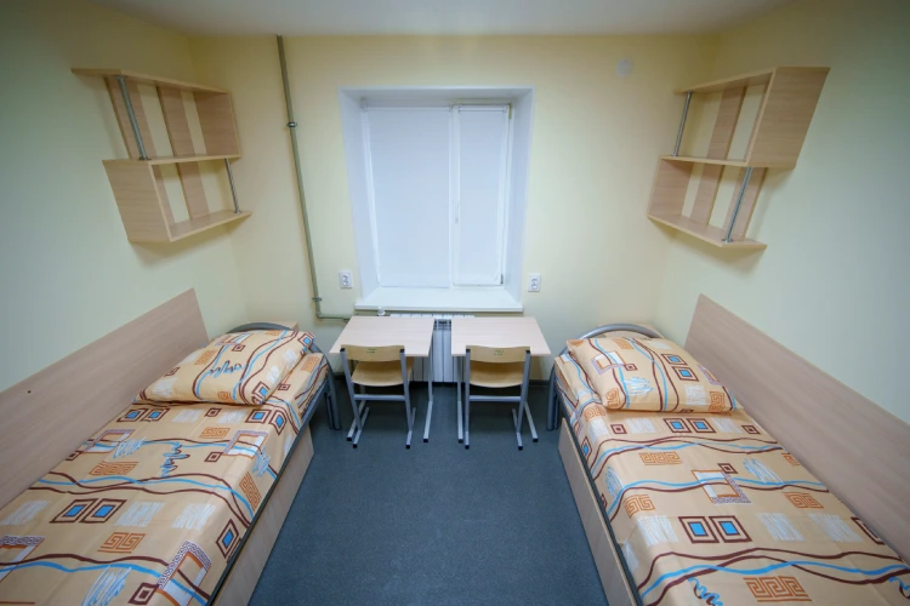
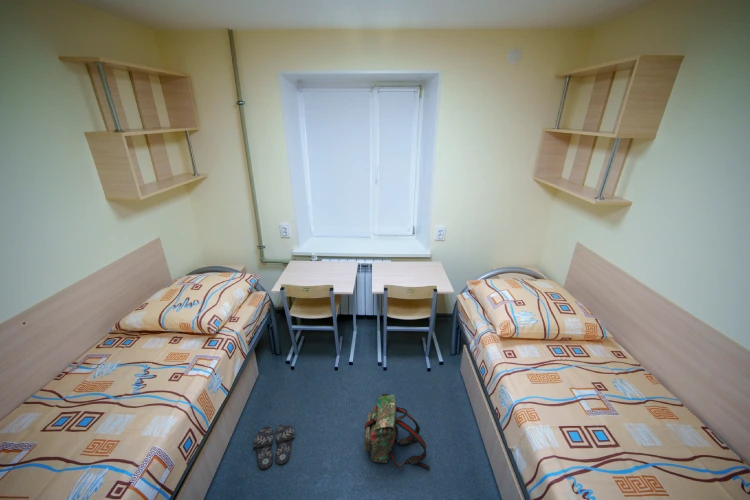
+ backpack [363,393,431,470]
+ slippers [252,424,296,470]
